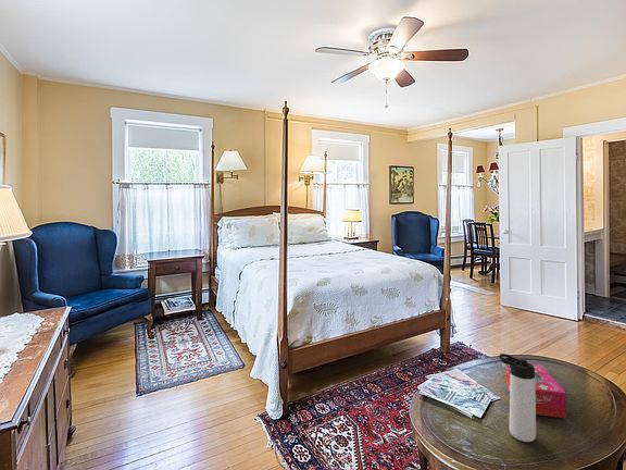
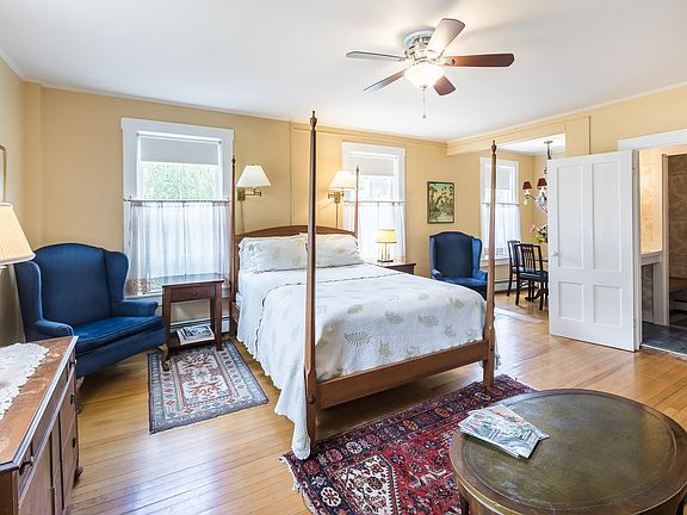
- tissue box [504,363,567,419]
- thermos bottle [499,352,537,443]
